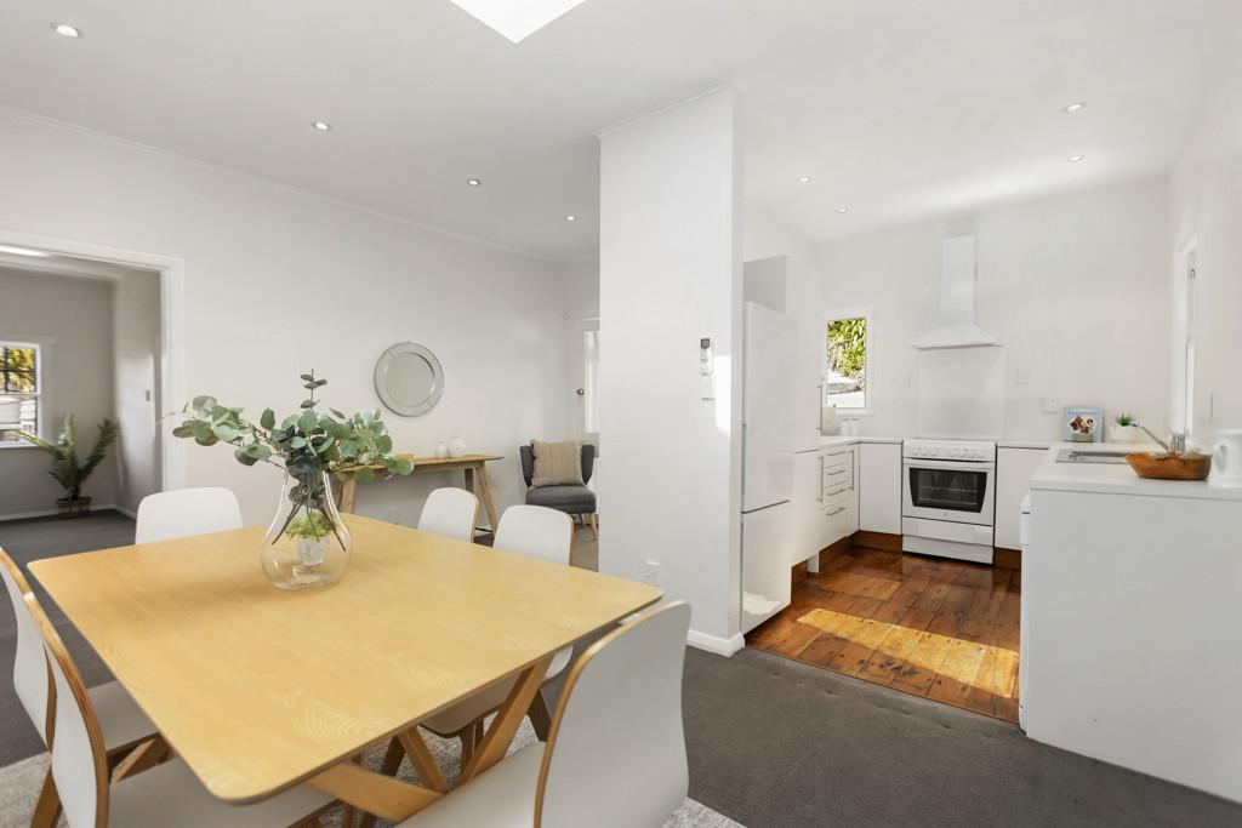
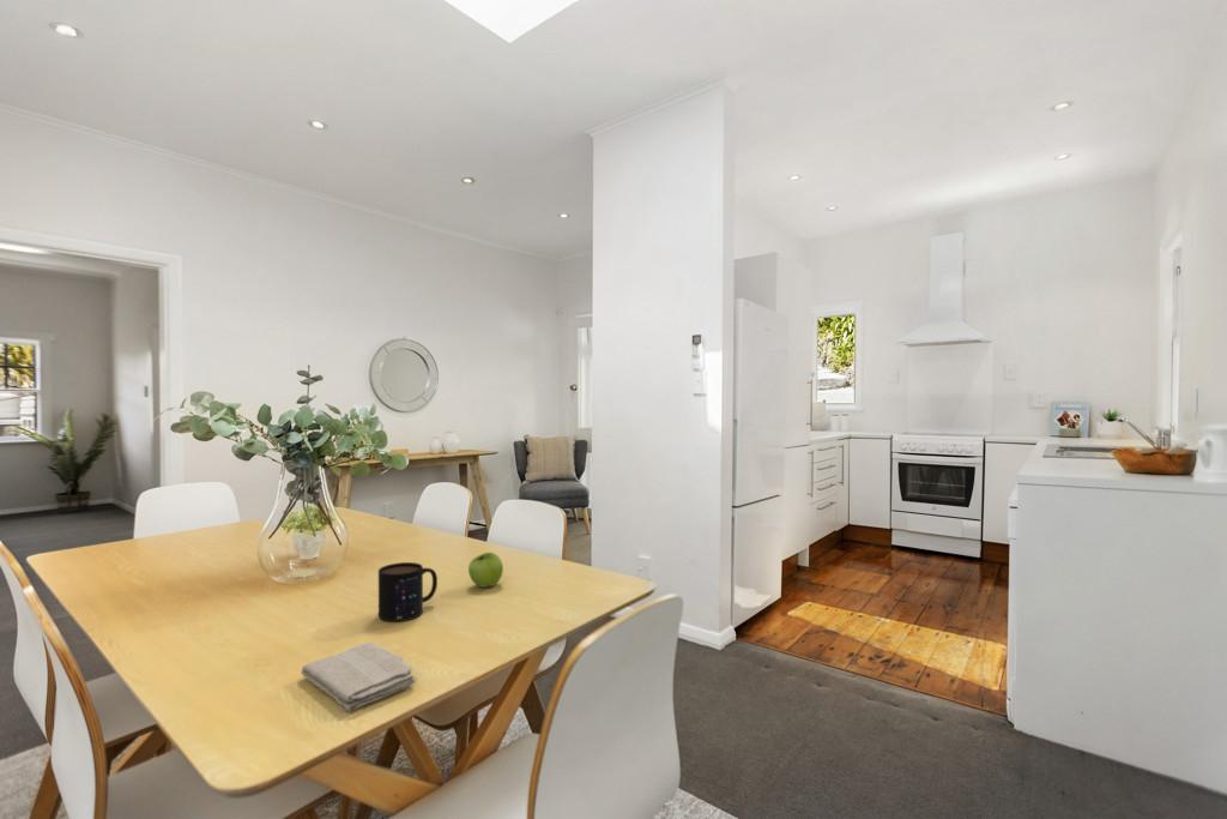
+ fruit [467,552,504,589]
+ washcloth [300,642,417,712]
+ mug [377,561,439,624]
